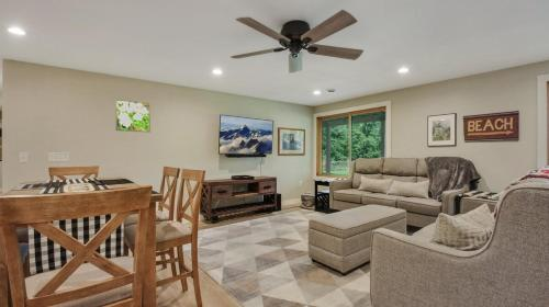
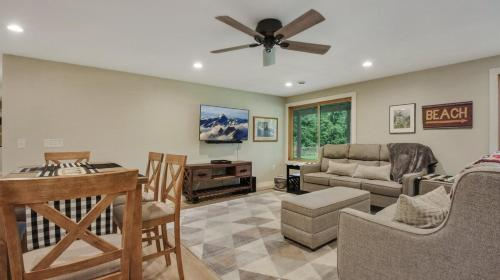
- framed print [114,99,152,133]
